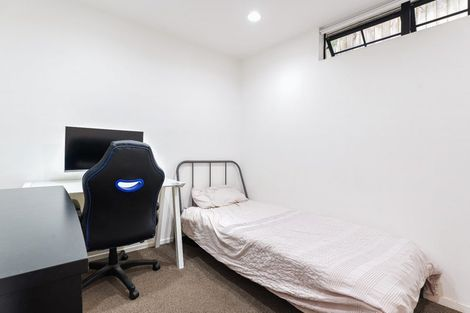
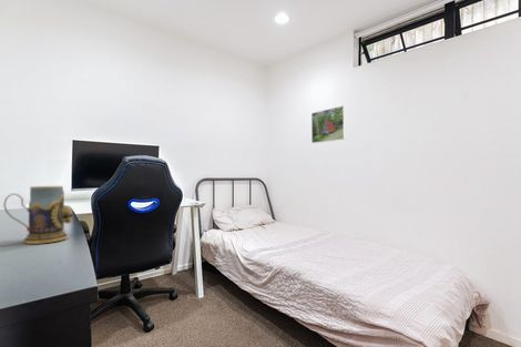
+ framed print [310,104,347,144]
+ mug [2,185,74,245]
